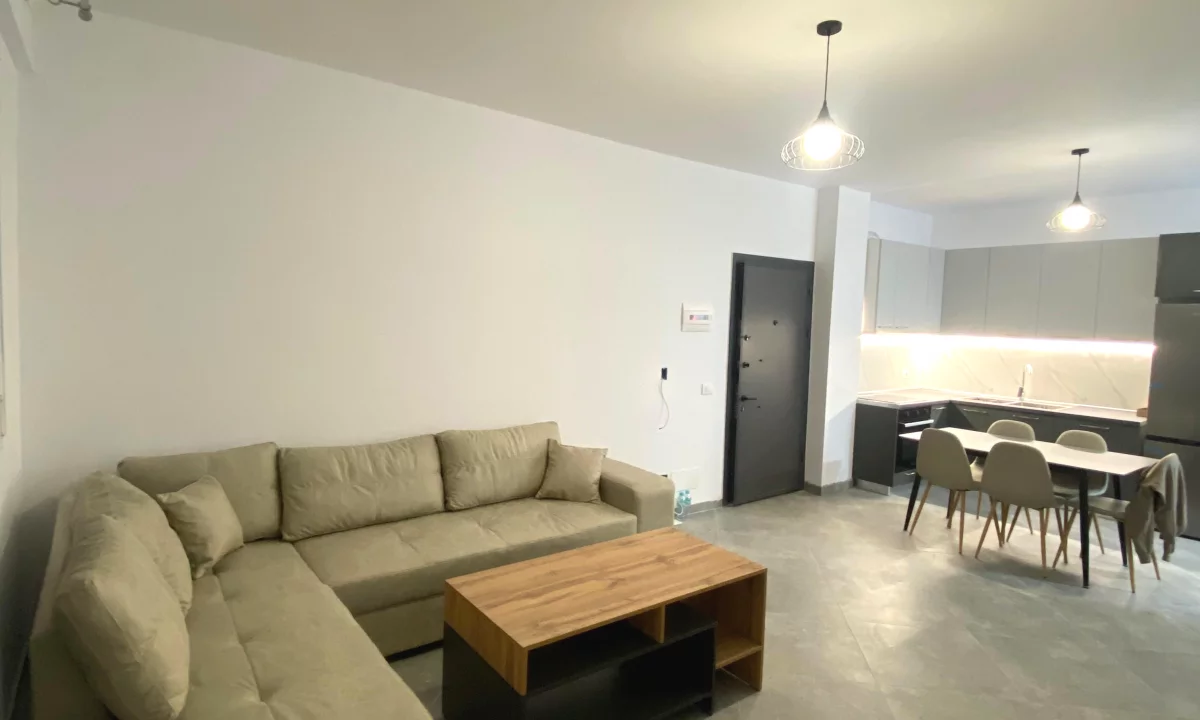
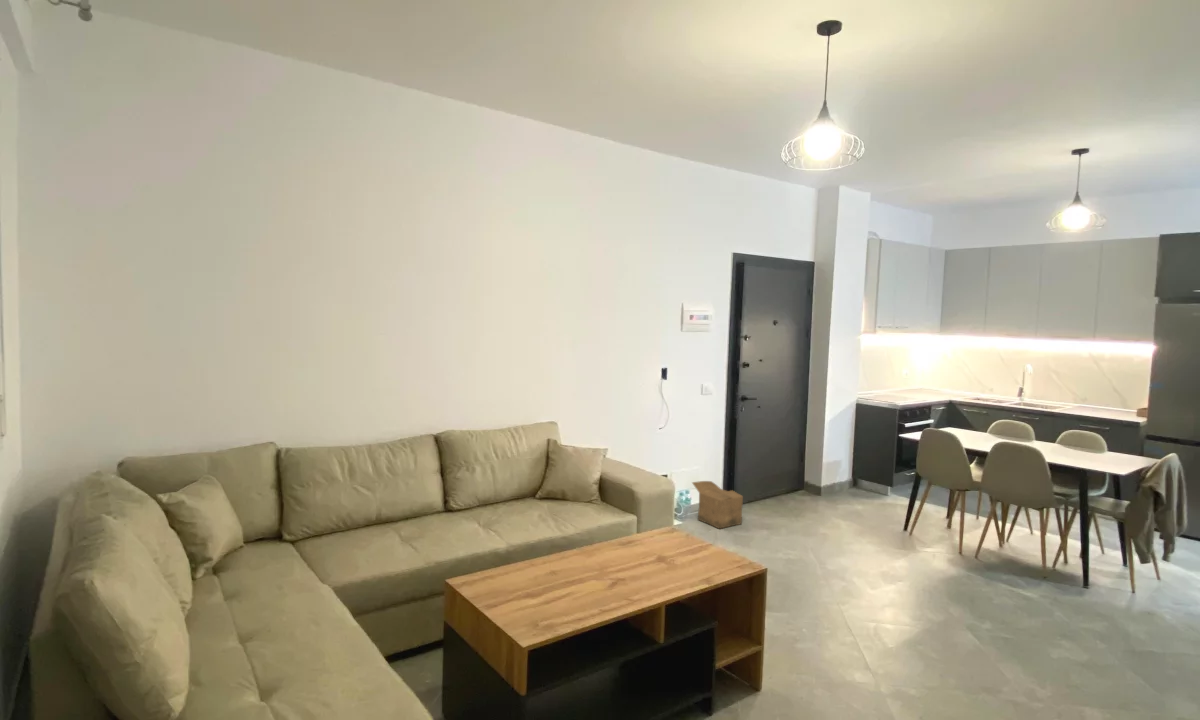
+ cardboard box [691,480,744,530]
